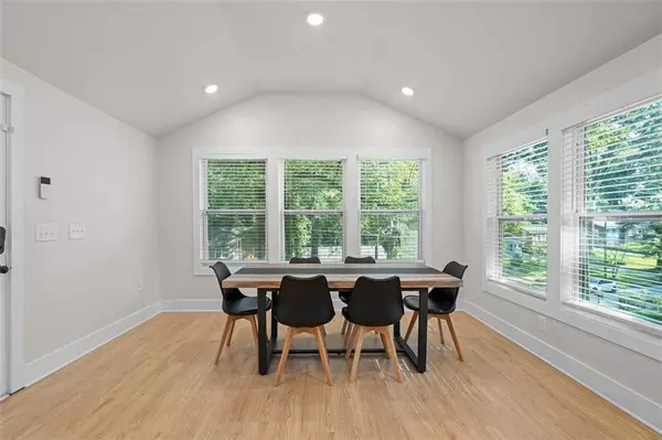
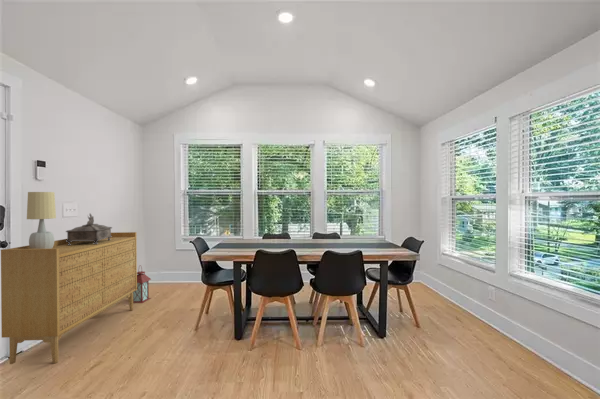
+ sideboard [0,231,138,365]
+ table lamp [26,191,57,249]
+ decorative box [65,212,113,245]
+ lantern [133,266,152,304]
